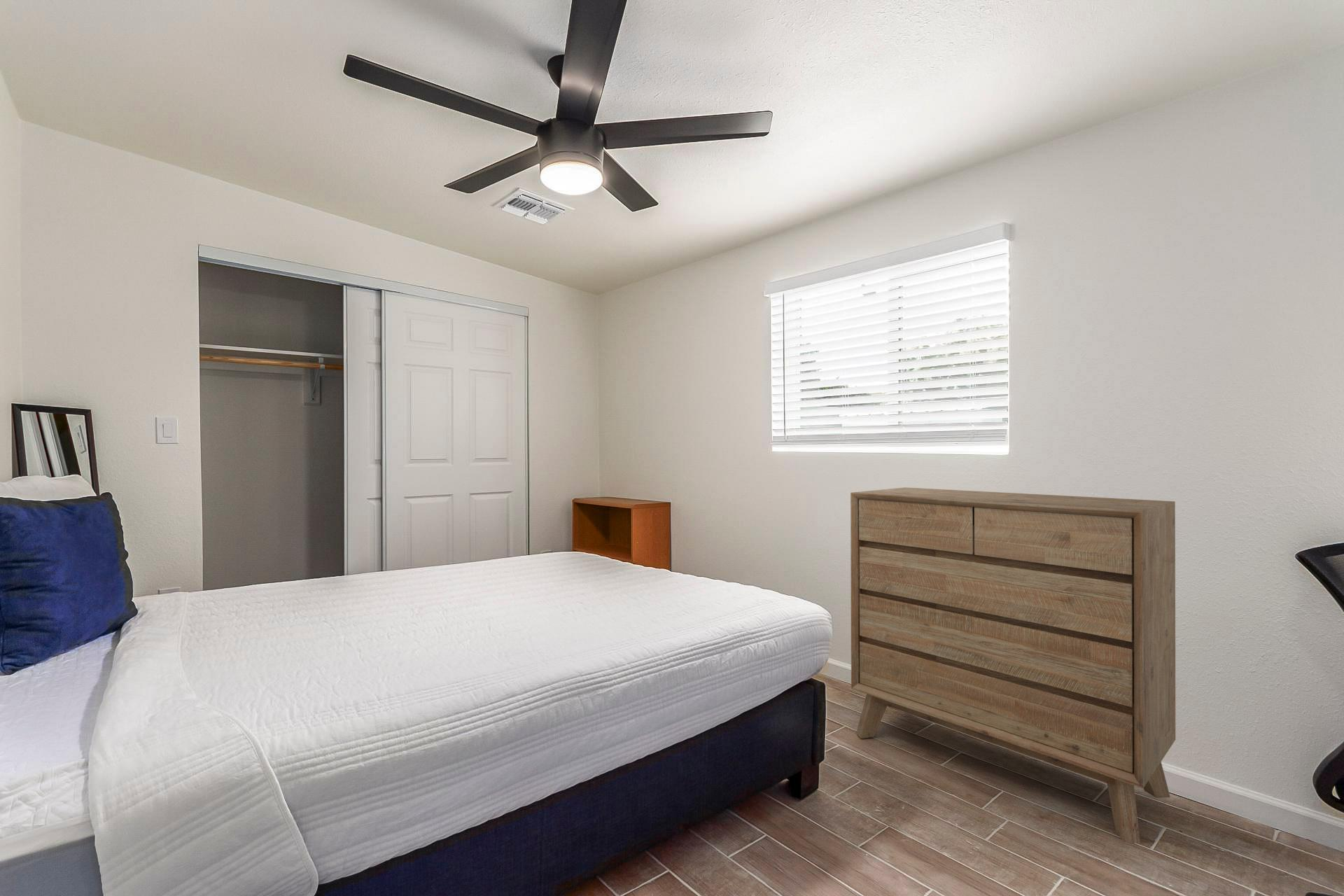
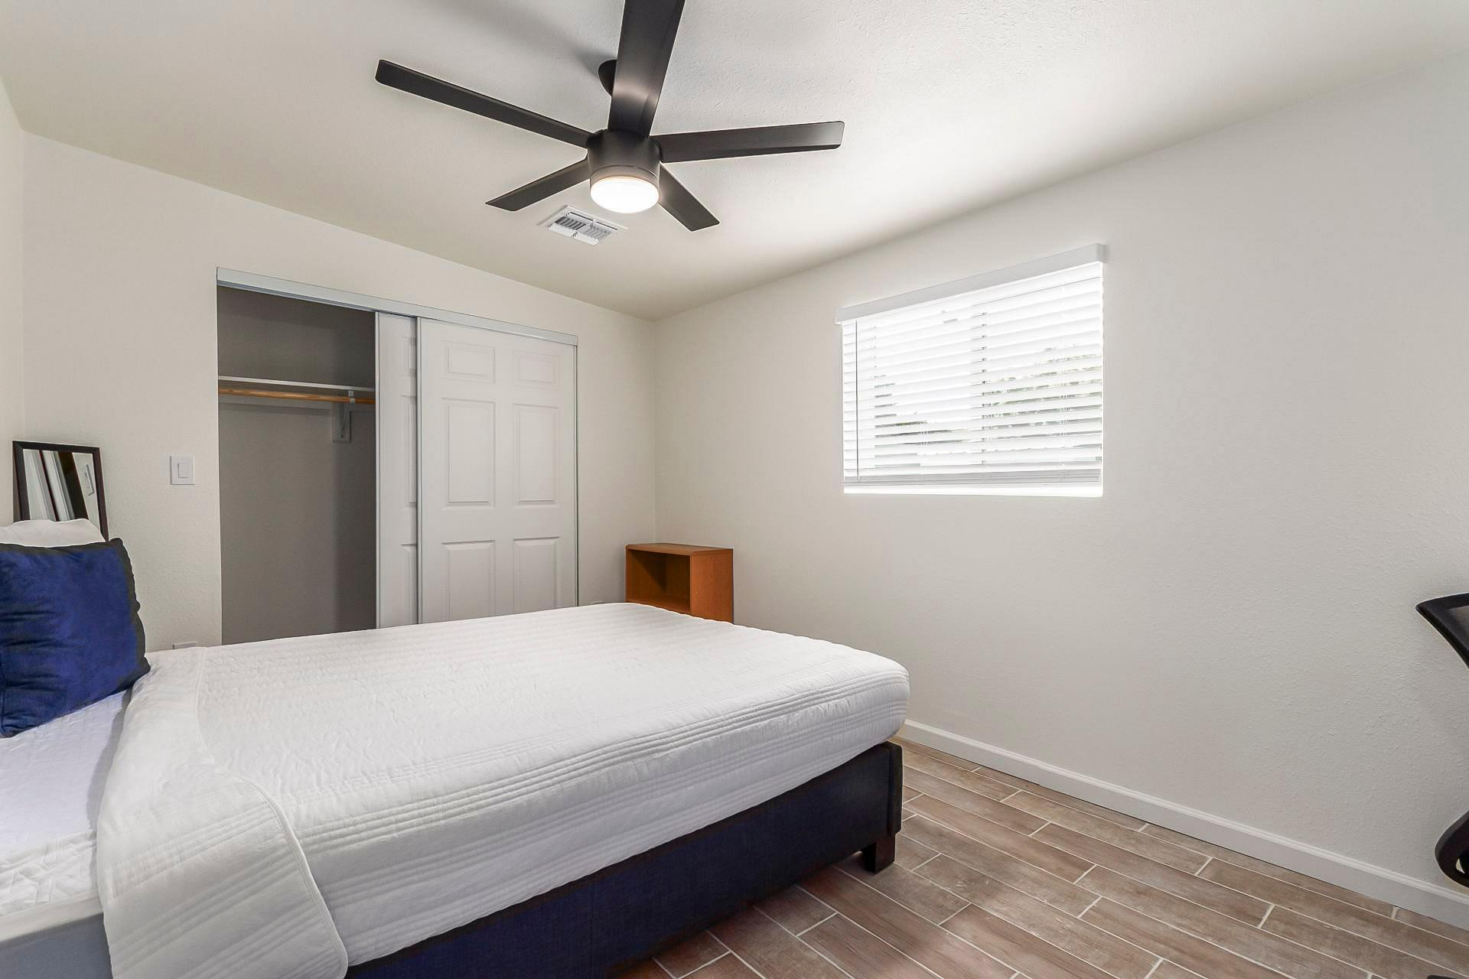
- dresser [850,486,1176,845]
